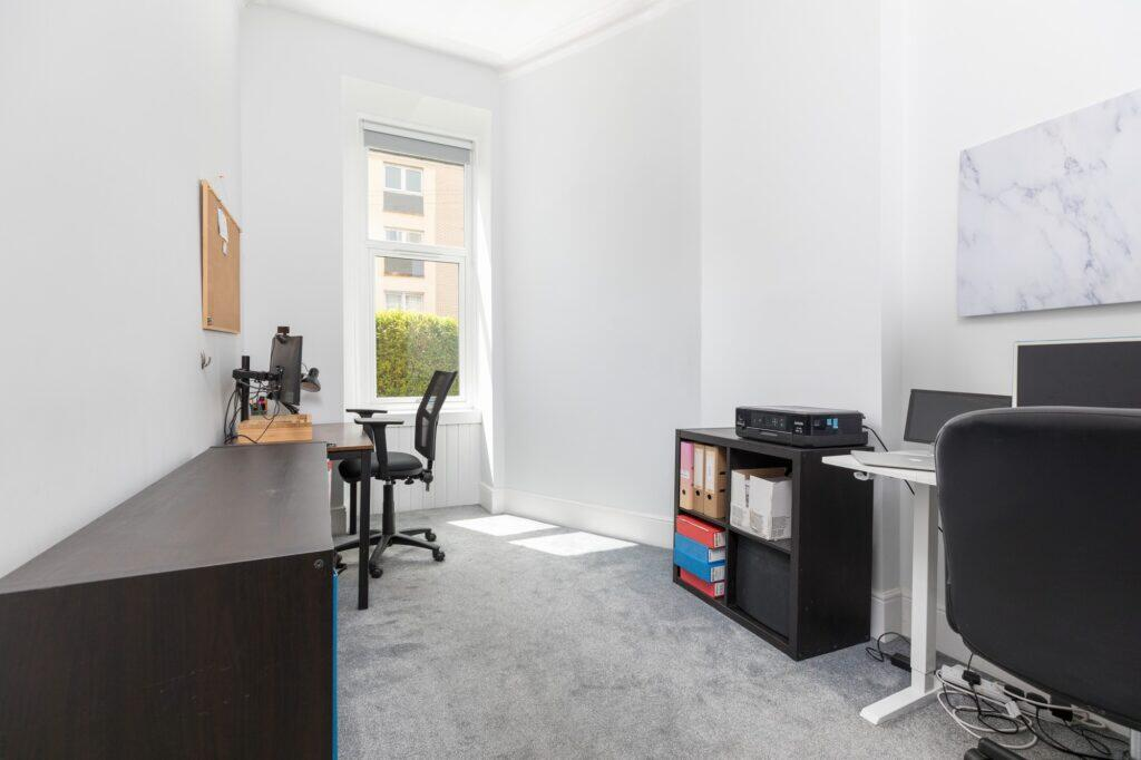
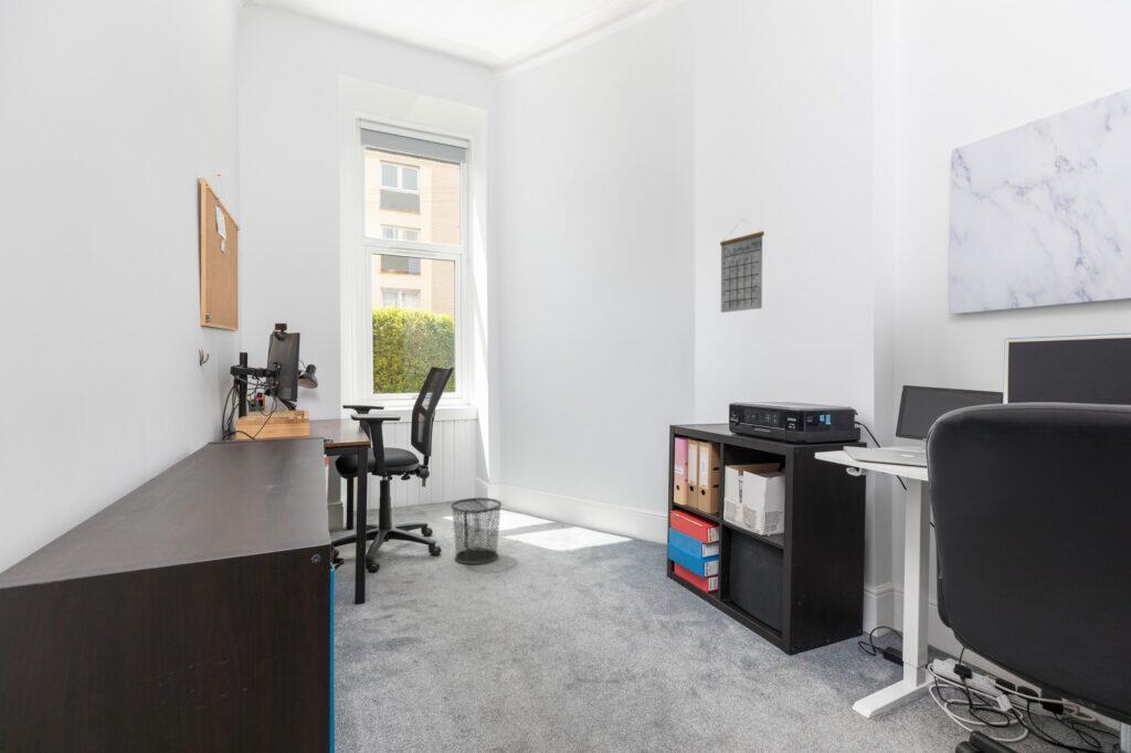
+ waste bin [450,497,503,565]
+ calendar [719,219,765,314]
